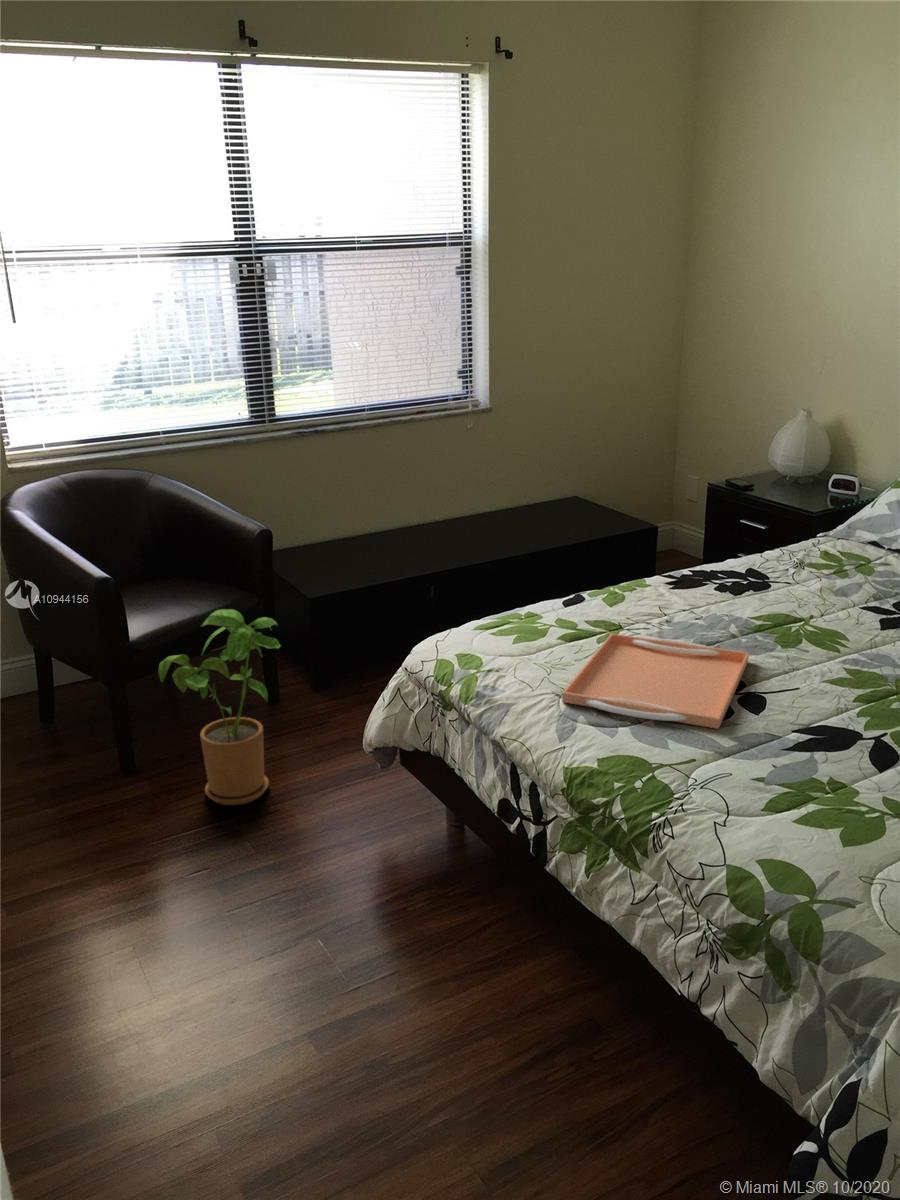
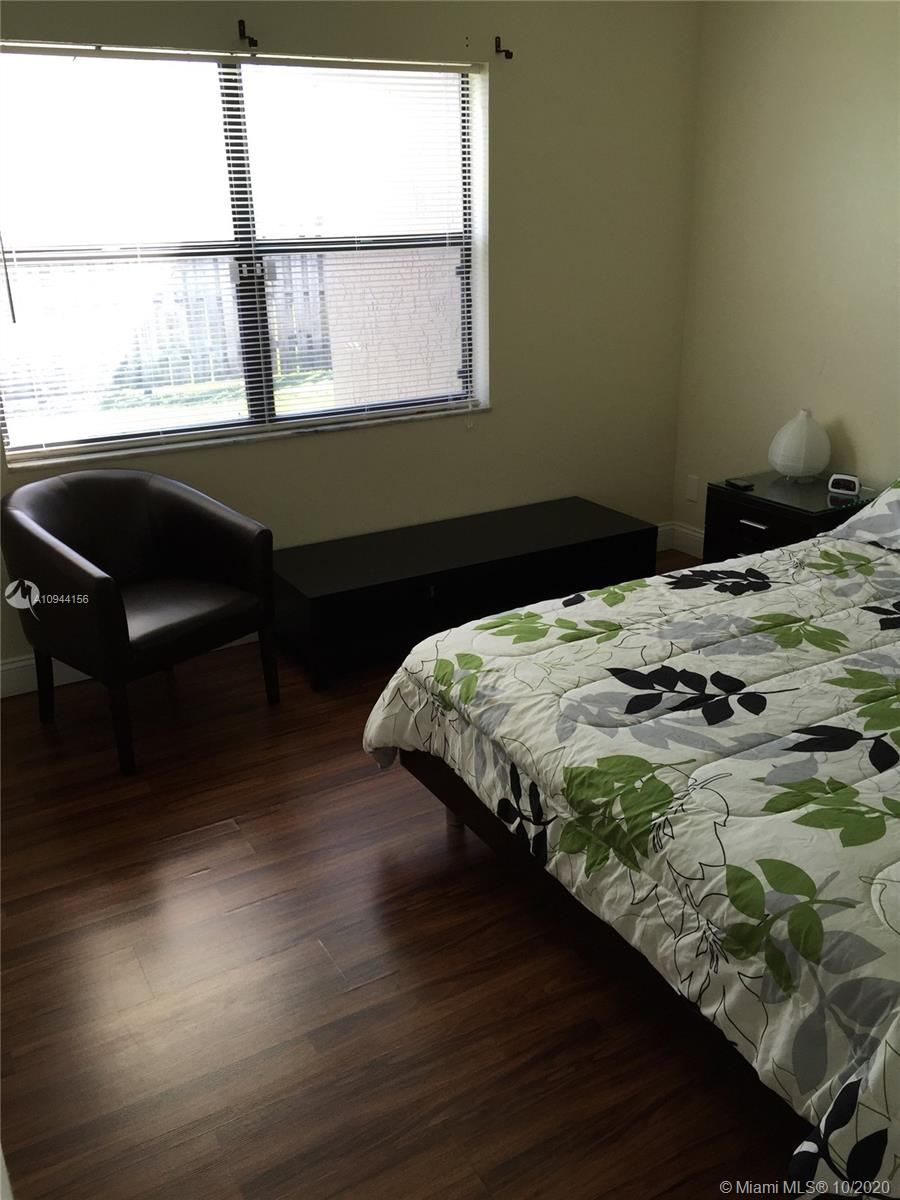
- serving tray [561,632,750,730]
- house plant [158,608,282,806]
